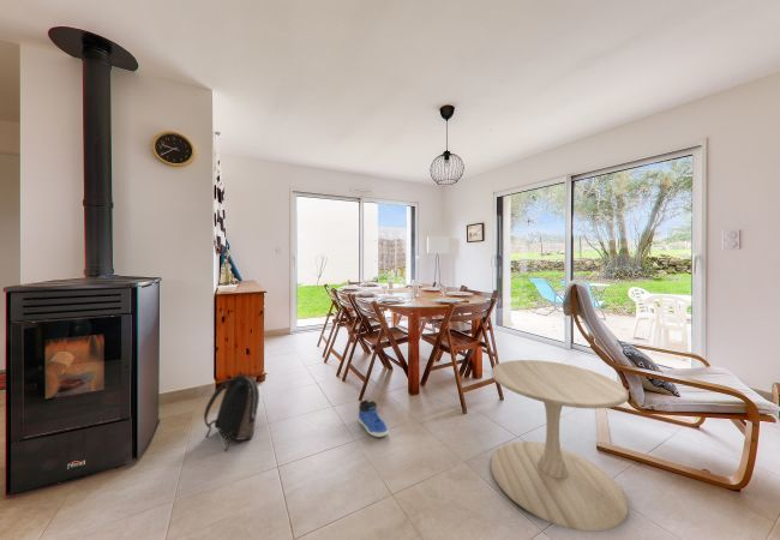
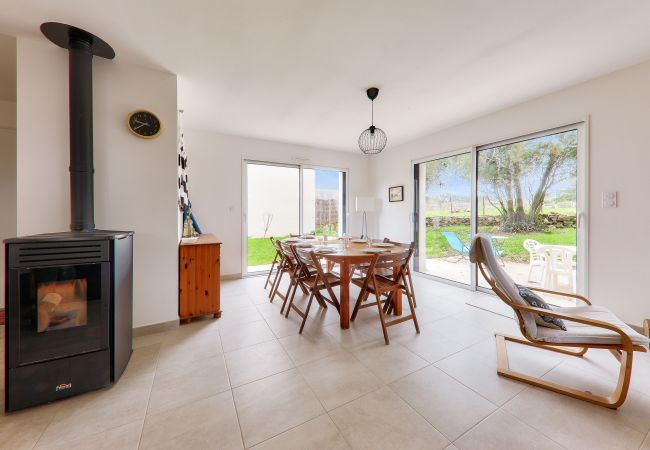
- backpack [203,371,260,452]
- side table [490,359,630,533]
- sneaker [358,398,389,438]
